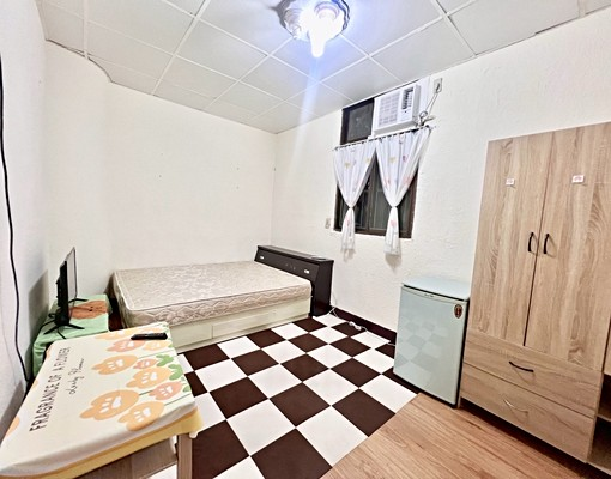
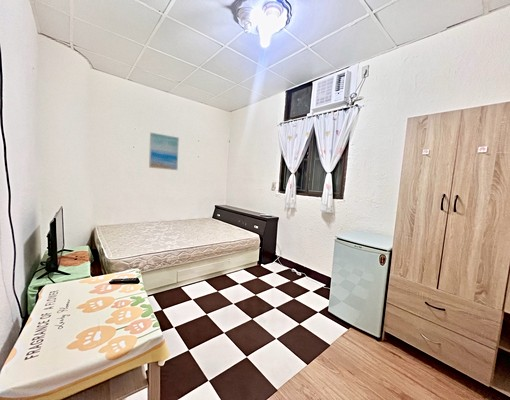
+ wall art [148,132,180,171]
